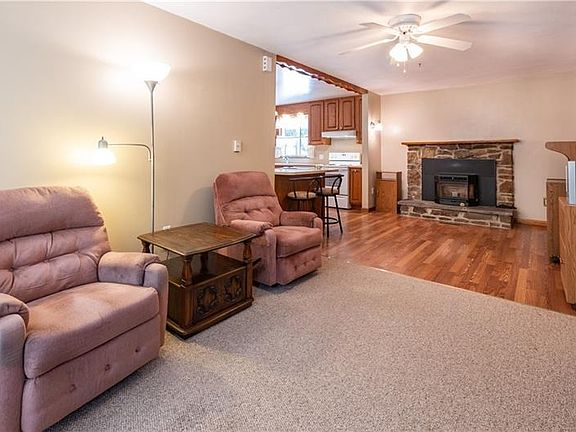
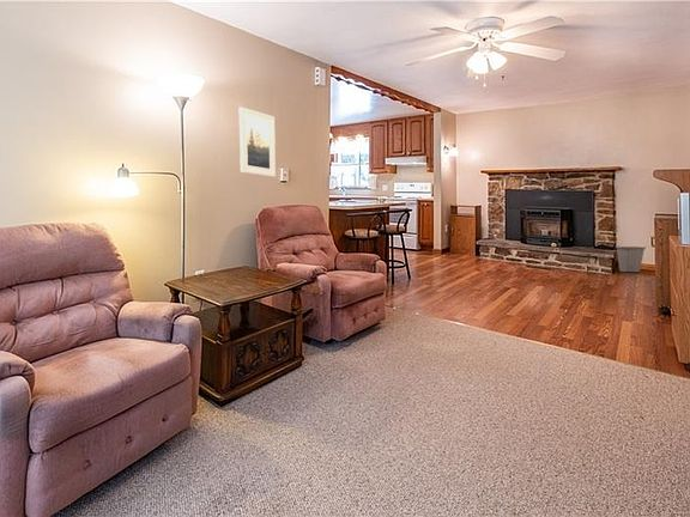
+ bucket [615,245,647,273]
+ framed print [238,105,277,178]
